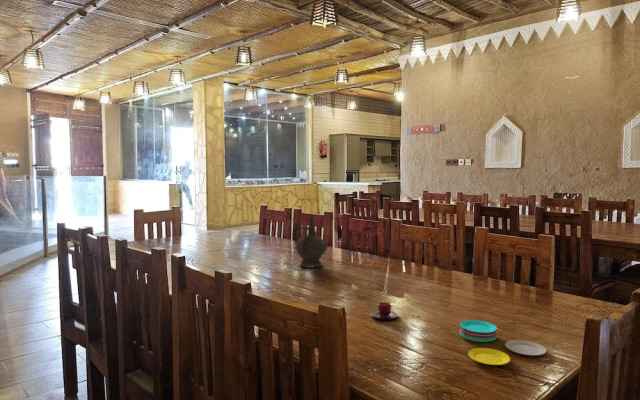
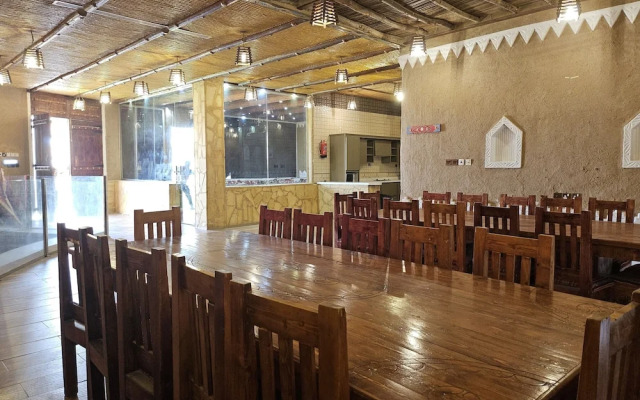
- plate [459,319,547,366]
- ceremonial vessel [292,214,328,269]
- teacup [370,301,399,320]
